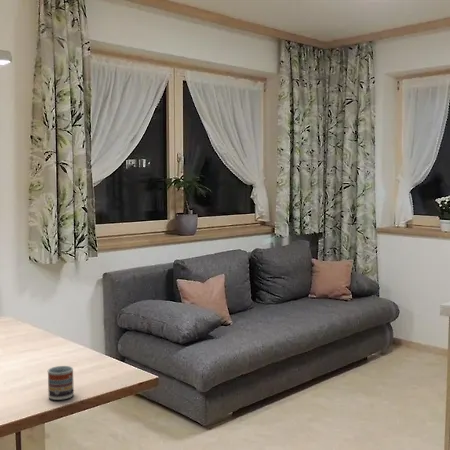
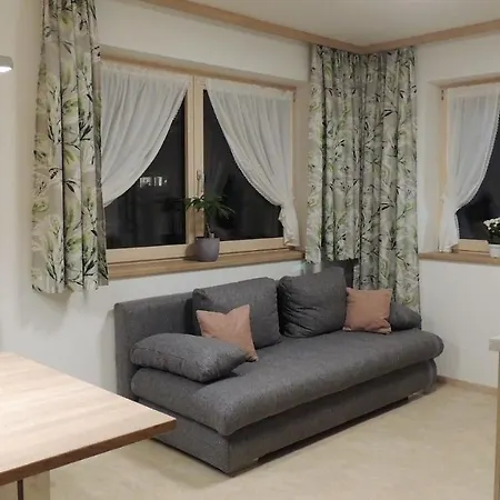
- cup [47,365,75,401]
